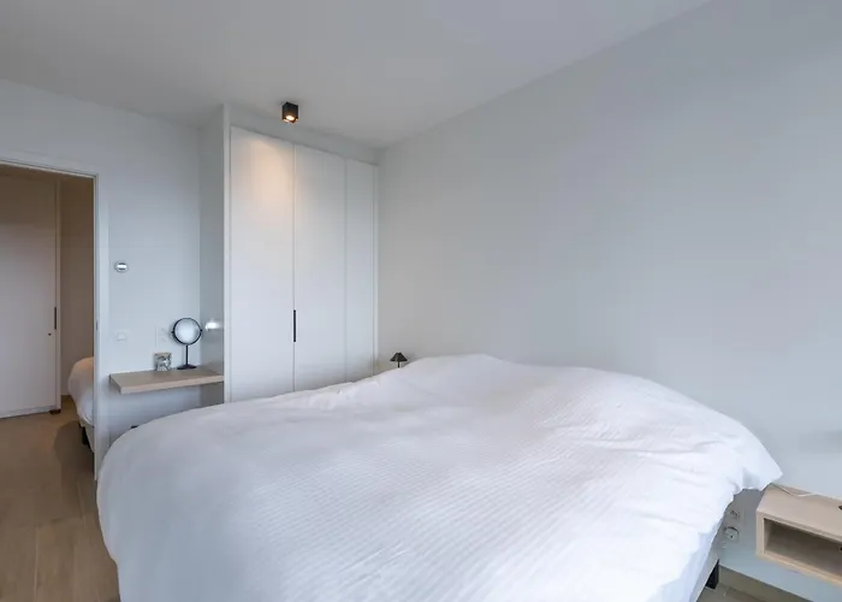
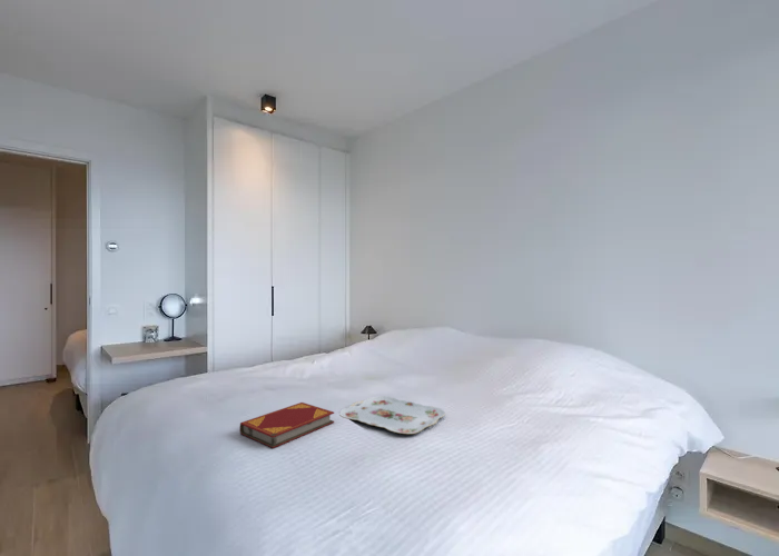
+ hardback book [238,401,335,449]
+ serving tray [338,395,446,435]
